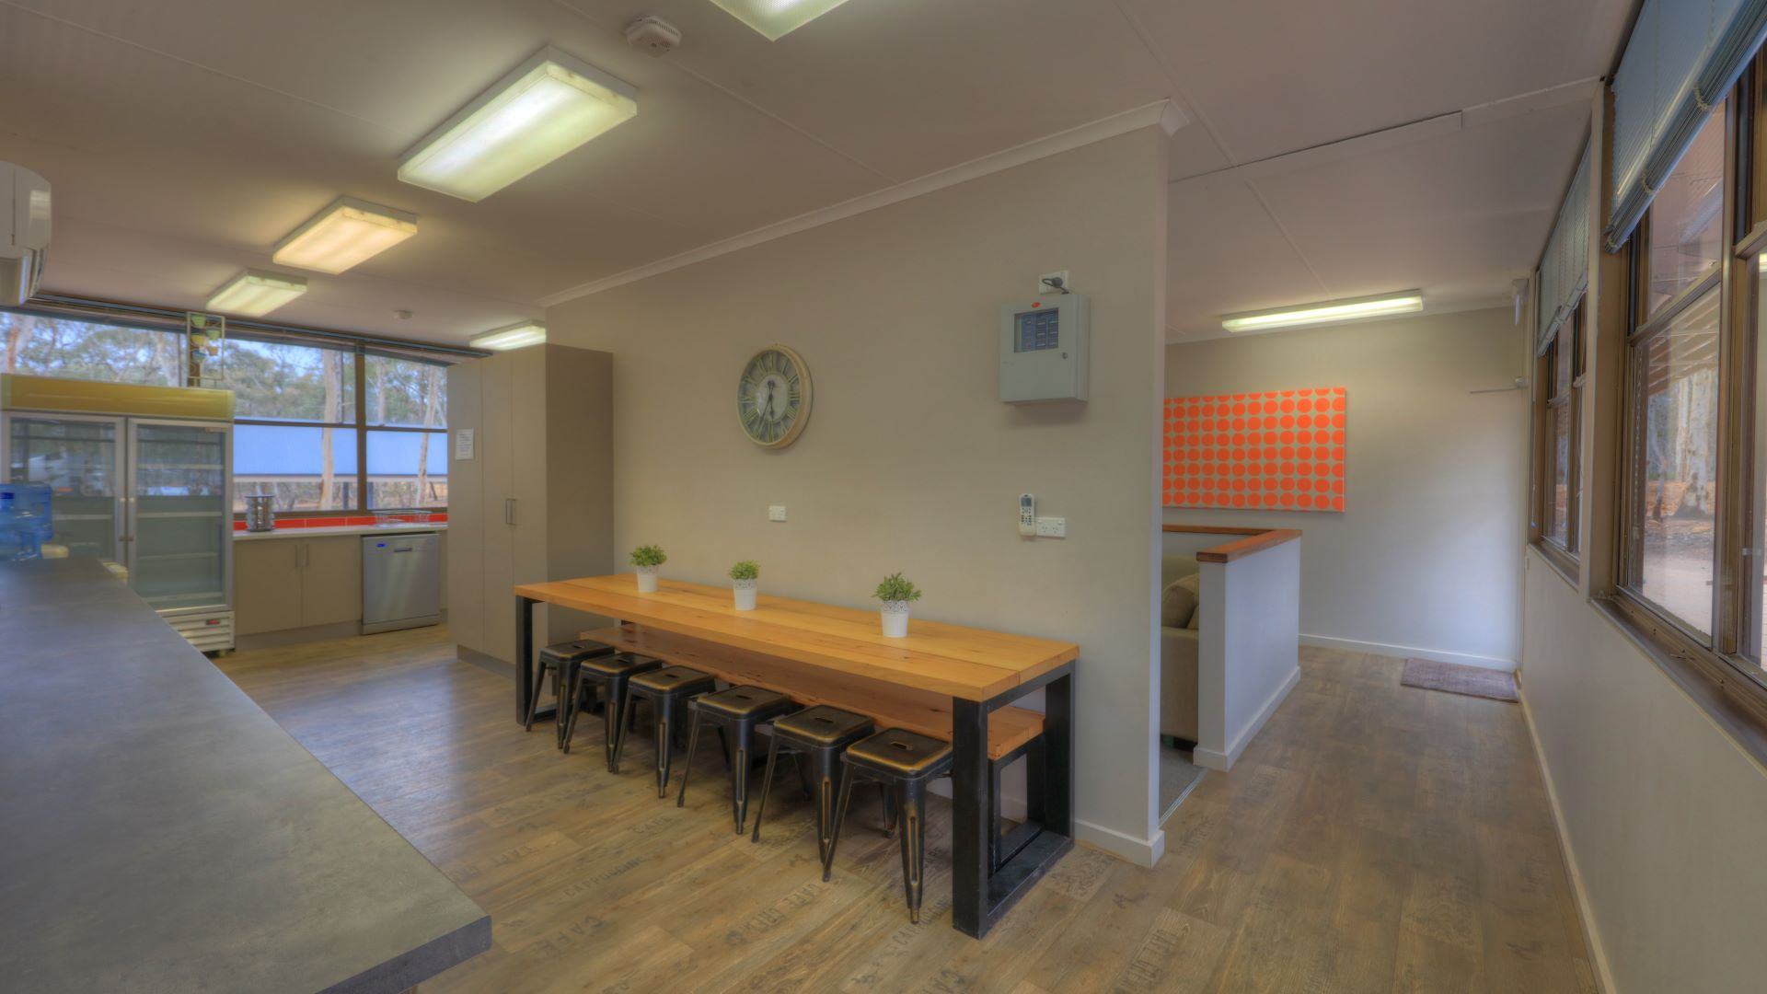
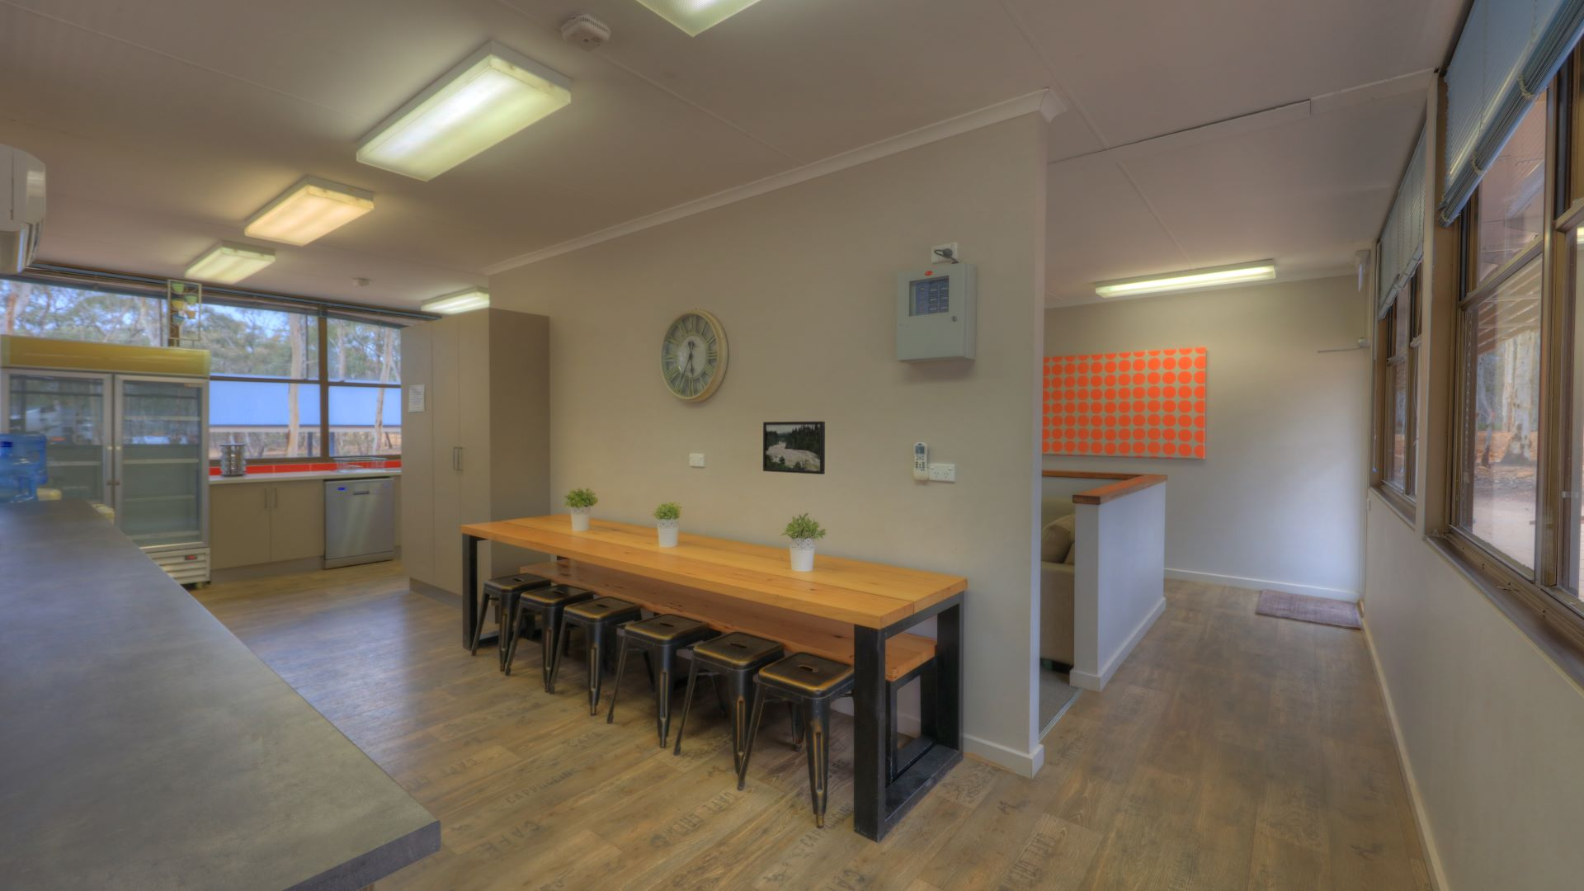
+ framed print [763,421,826,475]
